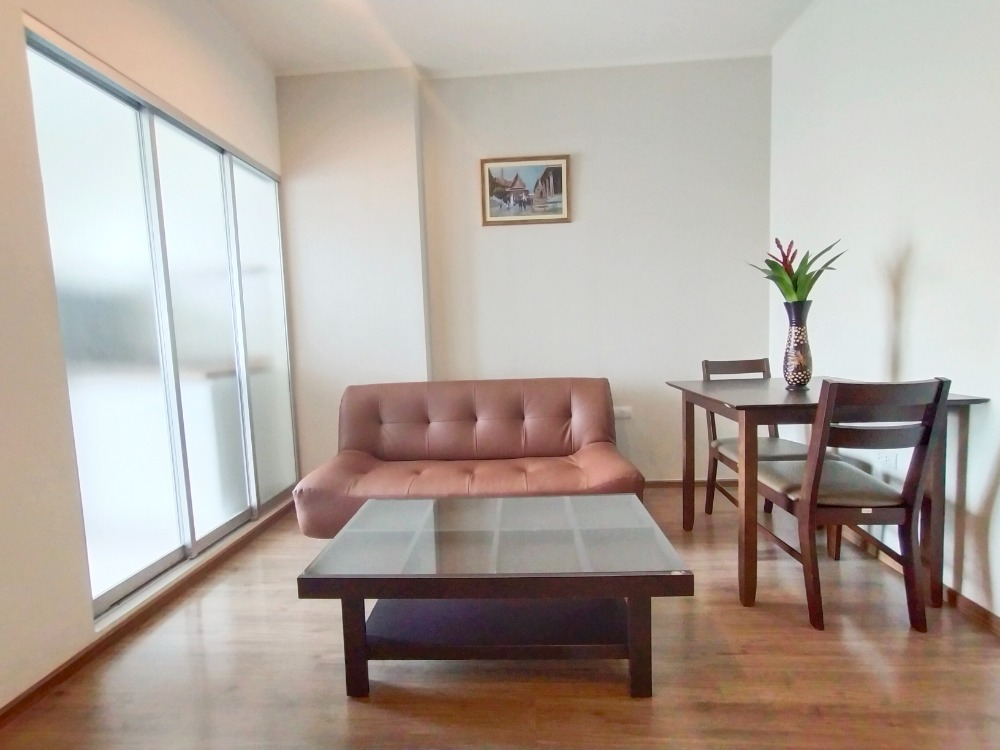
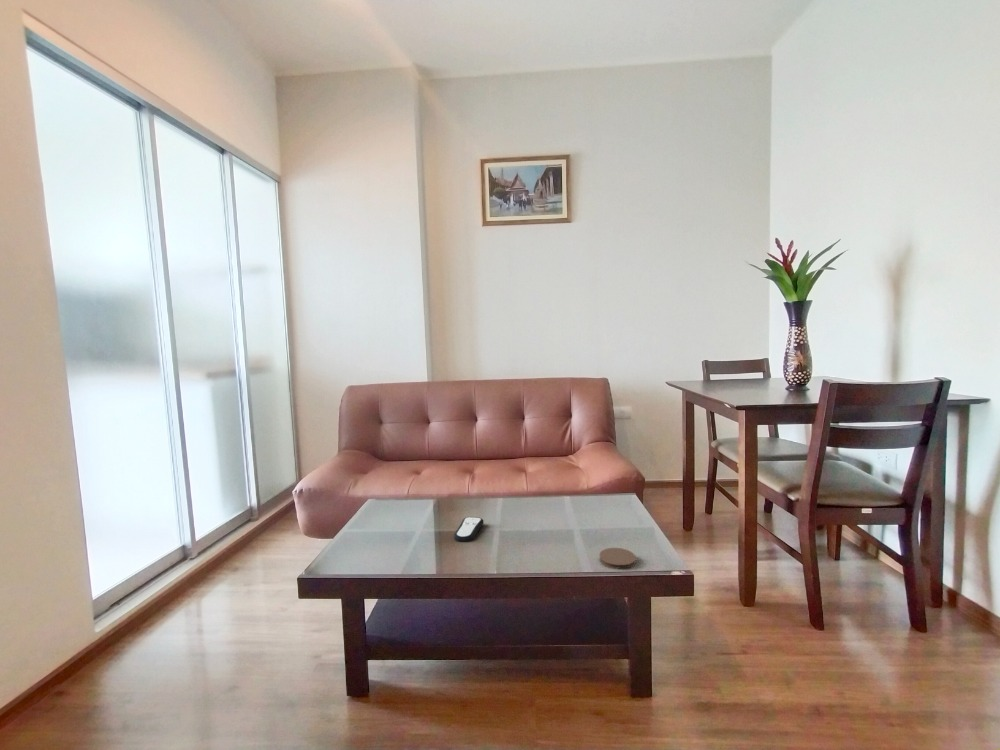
+ coaster [598,547,637,570]
+ remote control [453,516,484,543]
